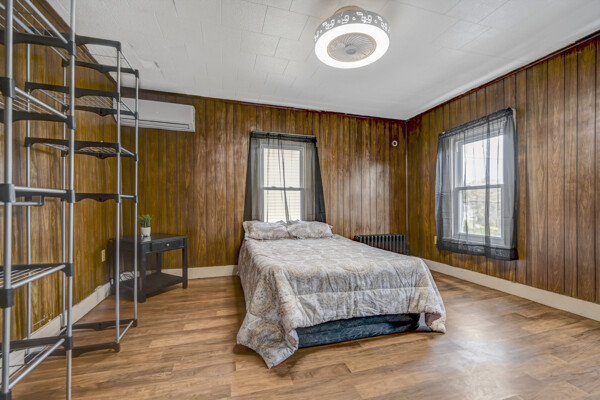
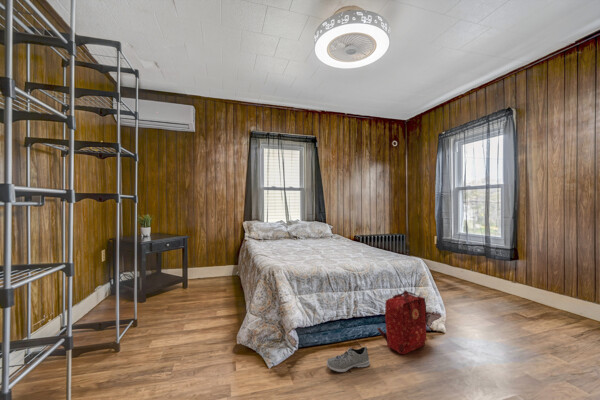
+ sneaker [325,346,371,373]
+ backpack [377,290,428,355]
